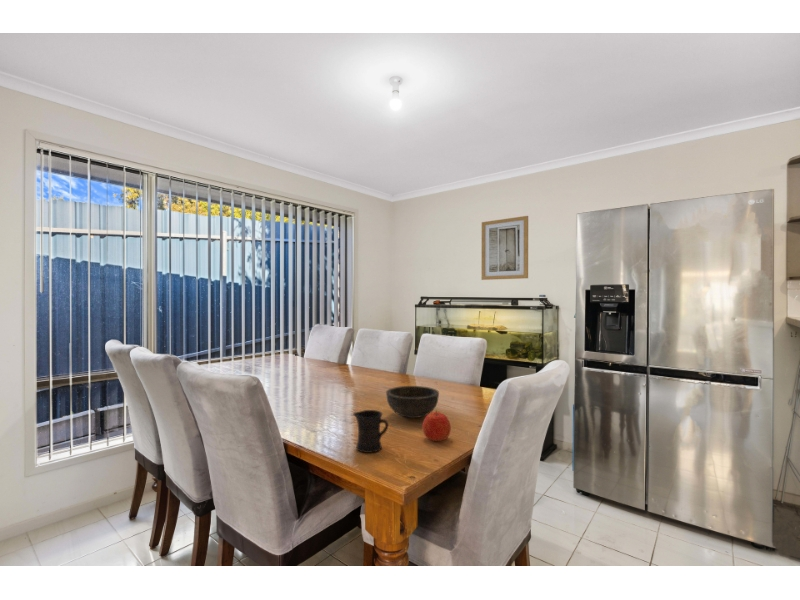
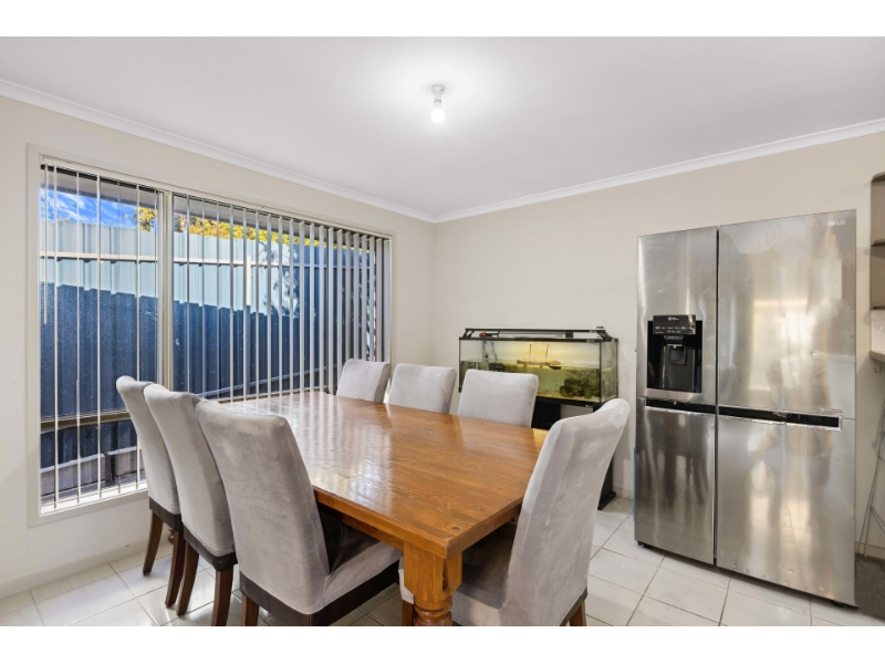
- apple [421,410,452,442]
- bowl [385,385,440,419]
- wall art [480,215,529,281]
- mug [352,409,389,454]
